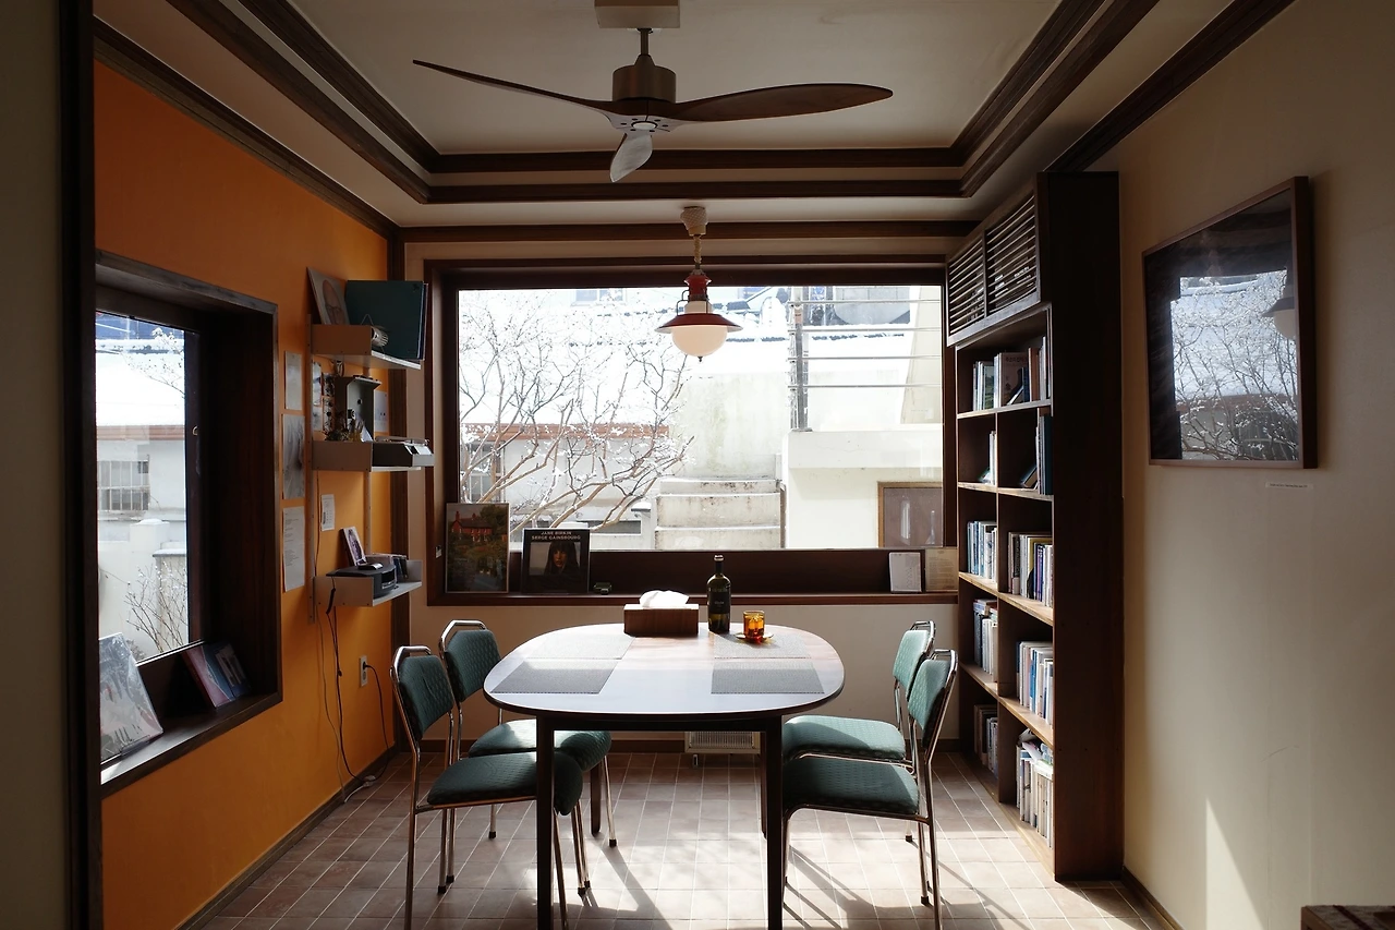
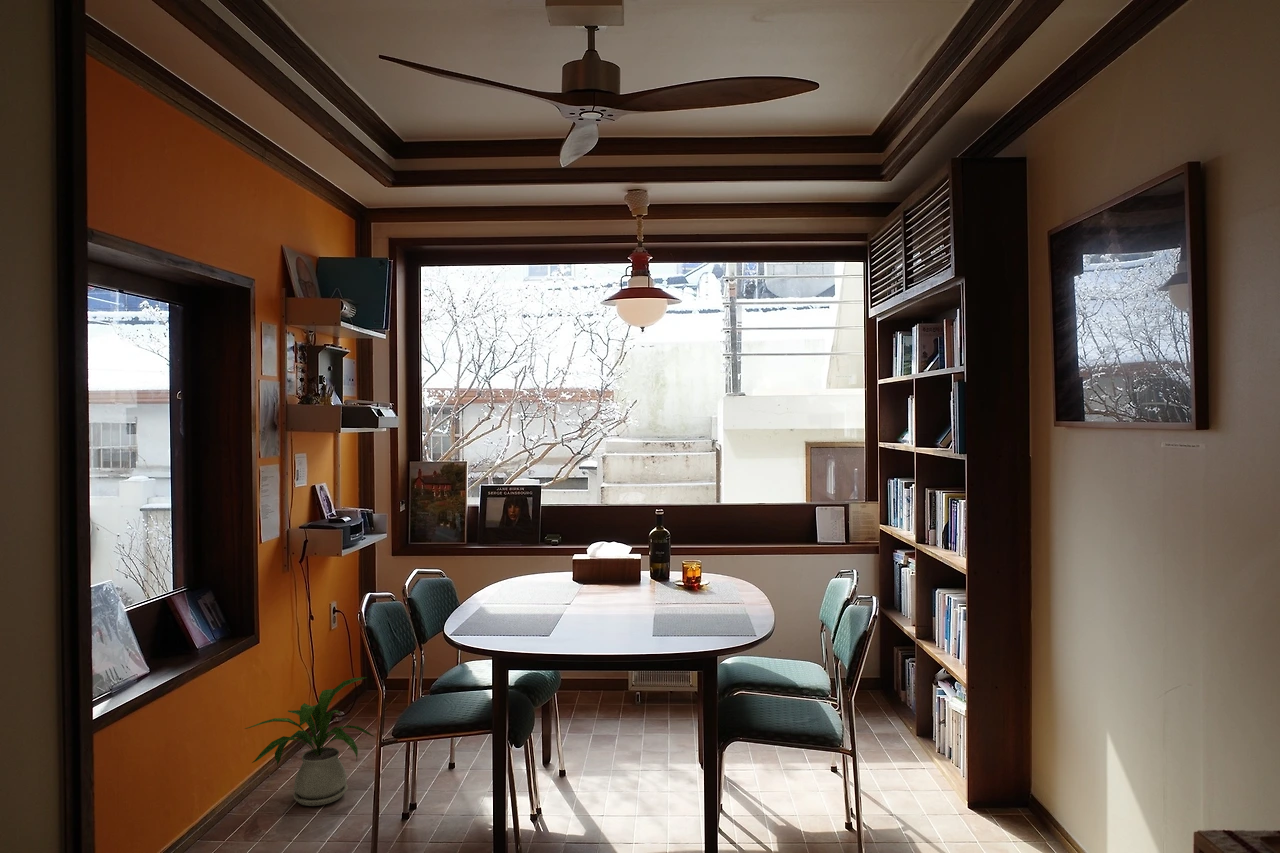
+ house plant [244,676,376,807]
